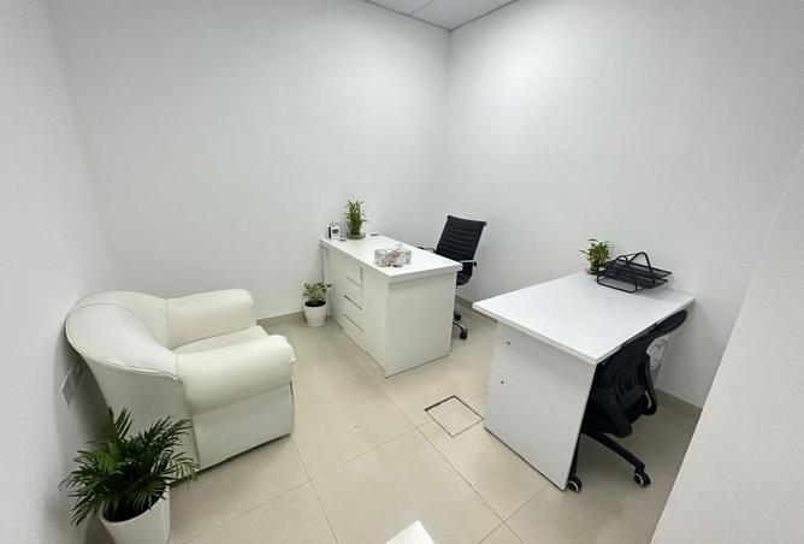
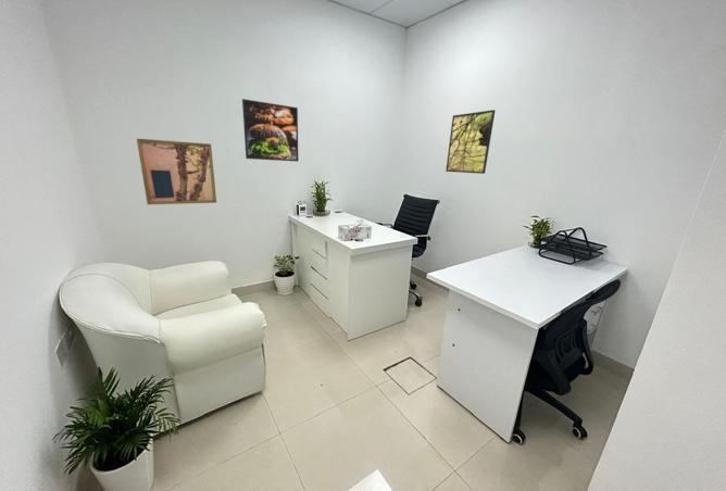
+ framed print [241,98,299,162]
+ wall art [136,138,217,205]
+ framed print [445,109,497,175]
